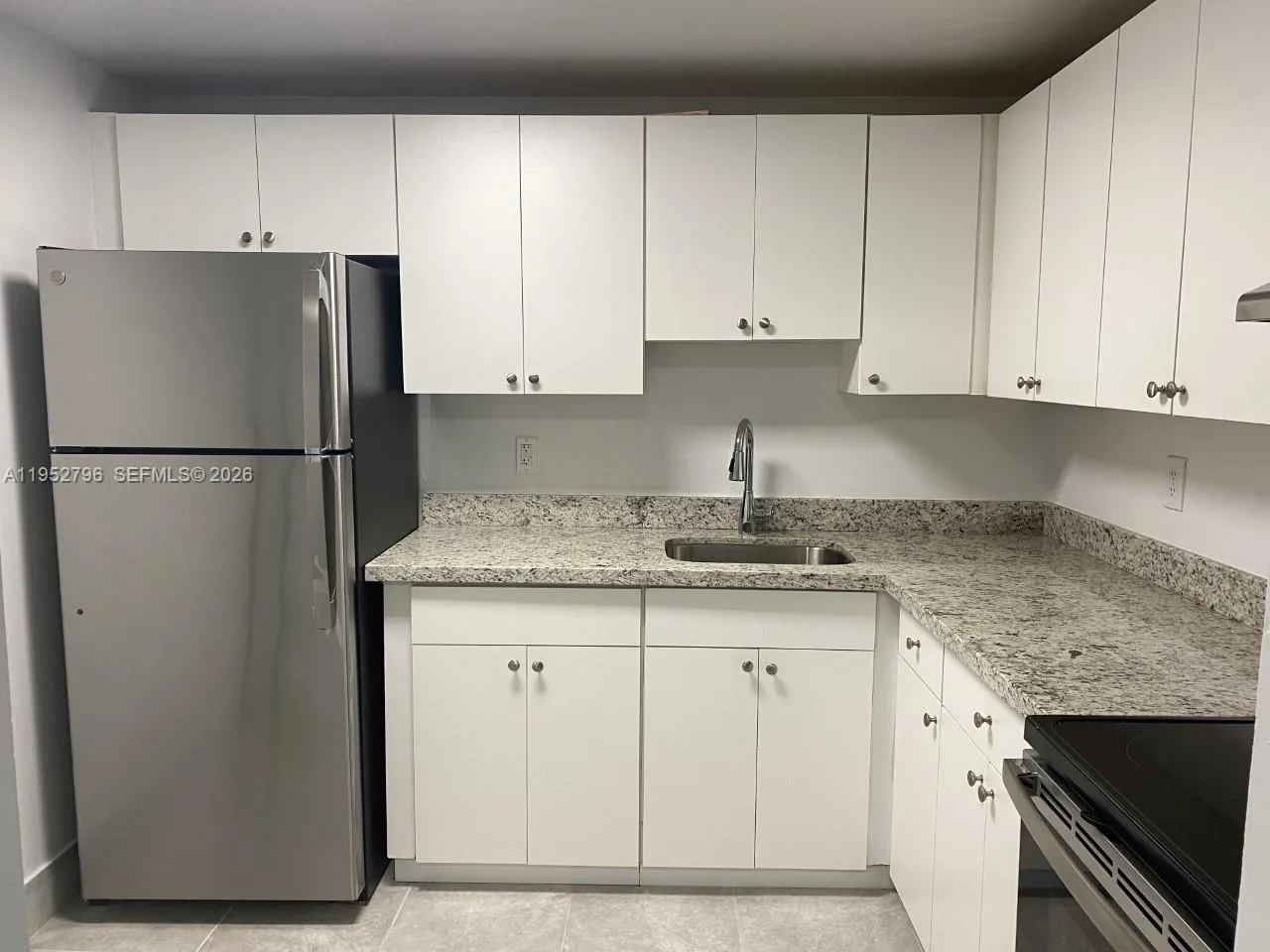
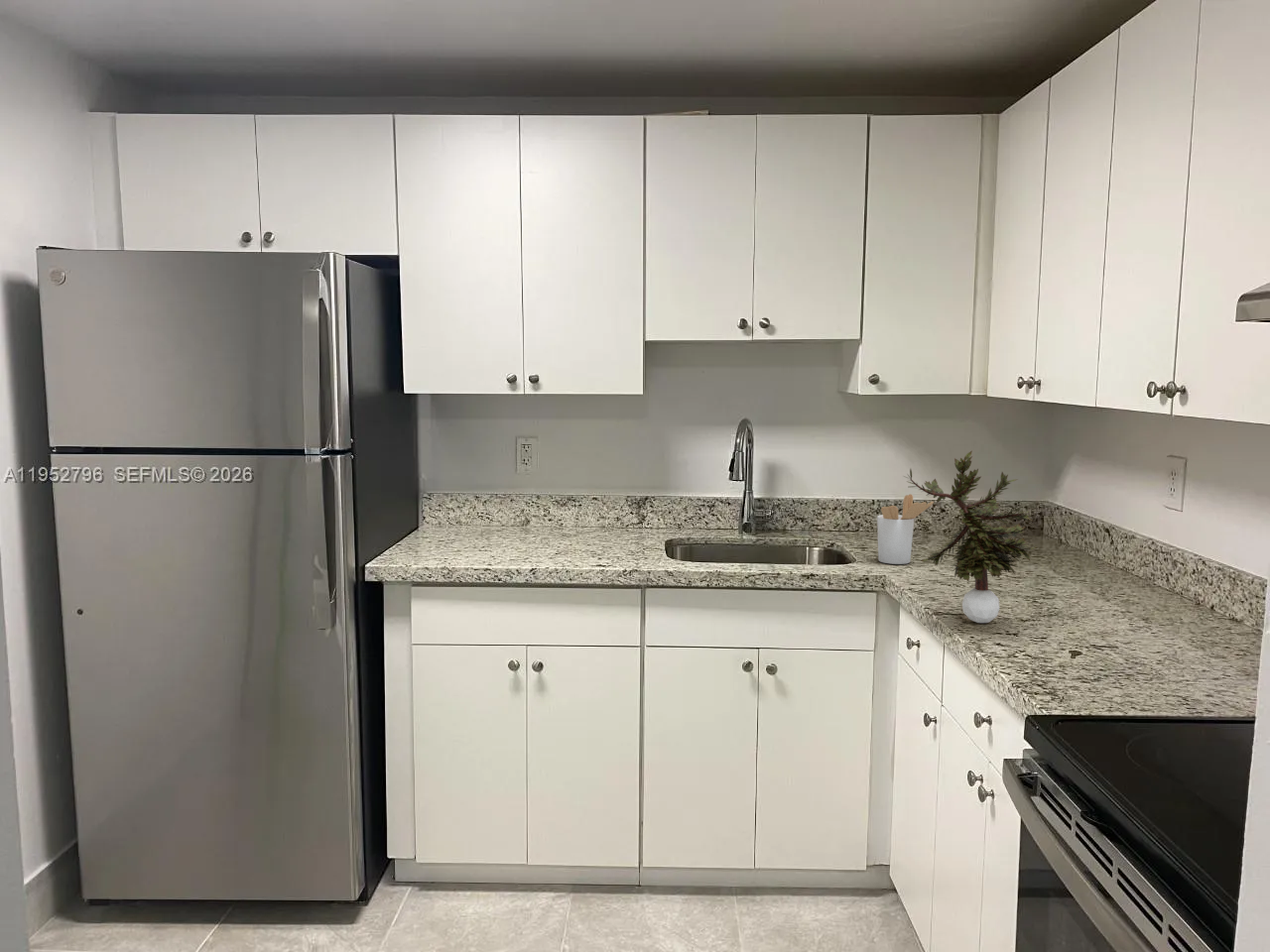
+ potted plant [903,449,1039,624]
+ utensil holder [876,493,935,565]
